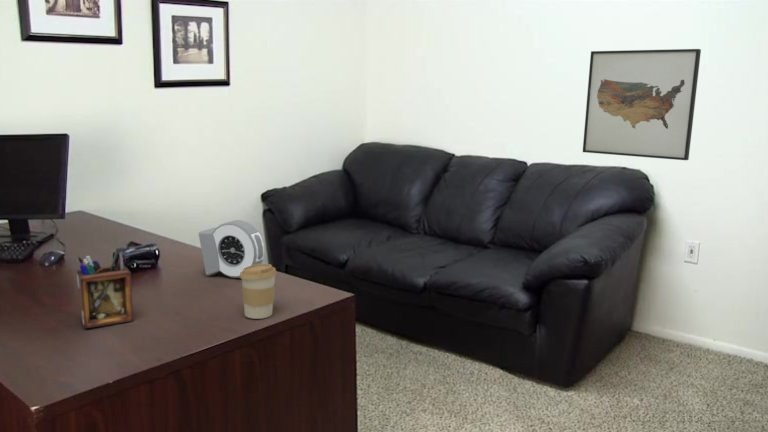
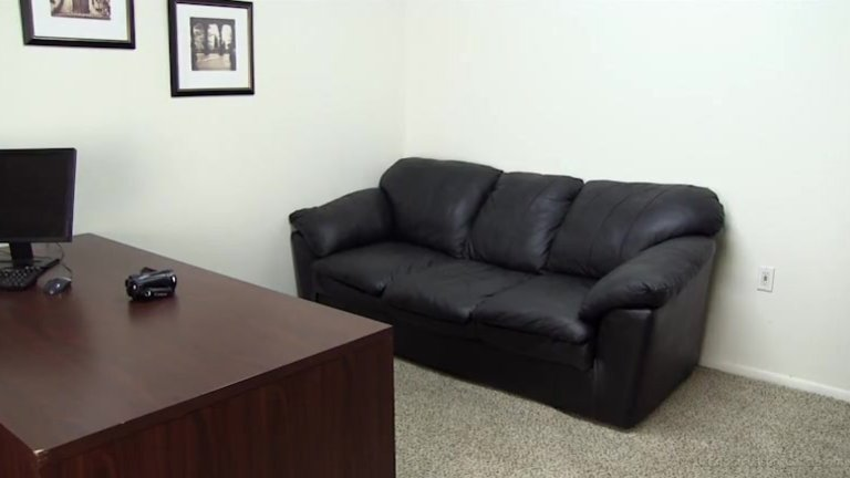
- alarm clock [198,219,266,279]
- wall art [582,48,702,161]
- coffee cup [239,263,278,320]
- desk organizer [76,247,134,329]
